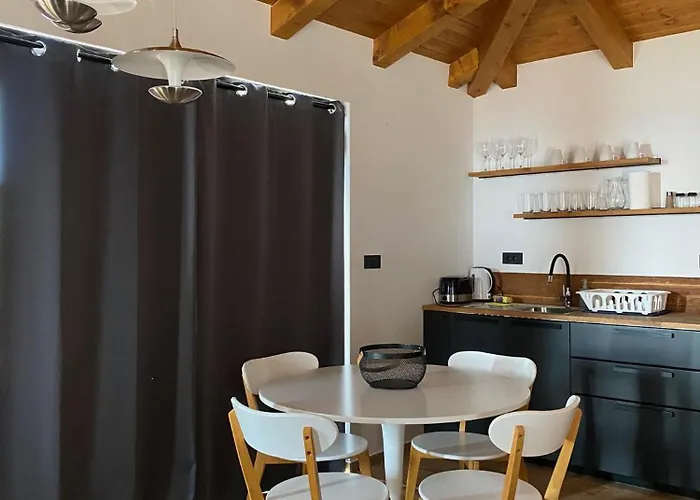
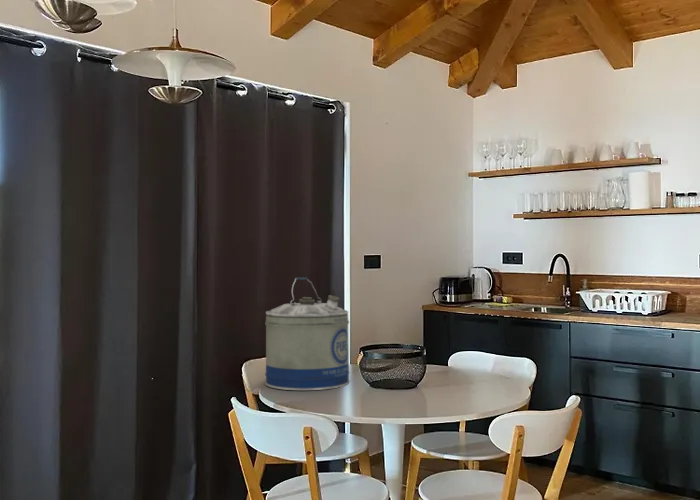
+ water jug [264,276,350,391]
